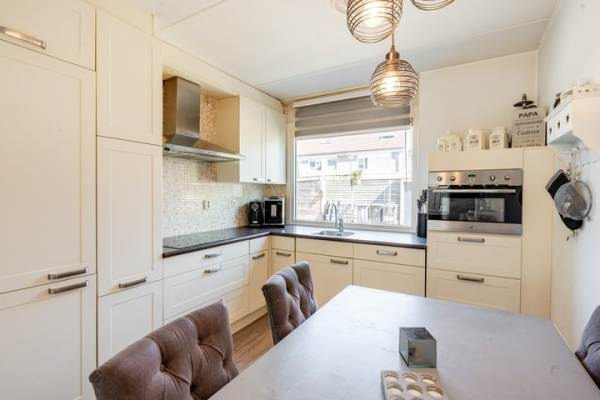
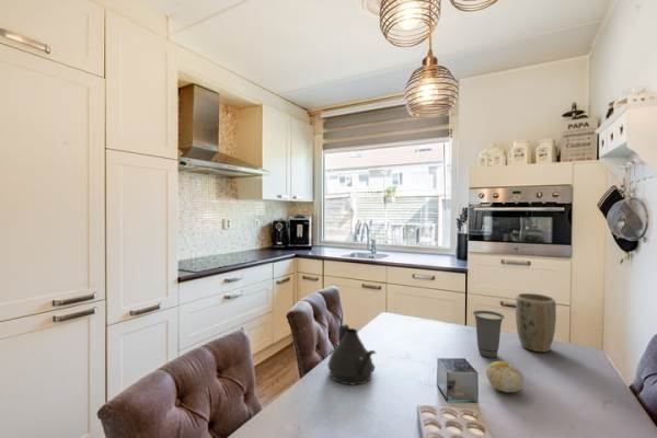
+ teapot [326,322,377,385]
+ cup [472,310,506,358]
+ fruit [485,360,525,394]
+ plant pot [515,292,557,353]
